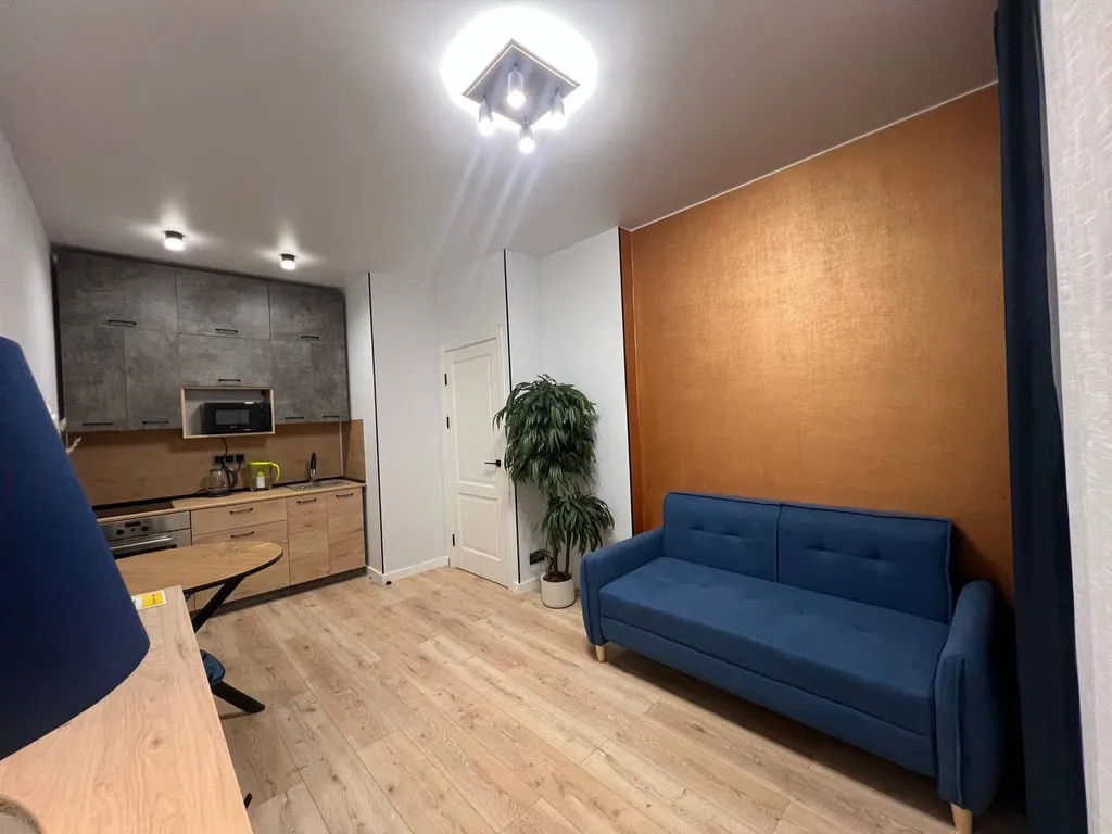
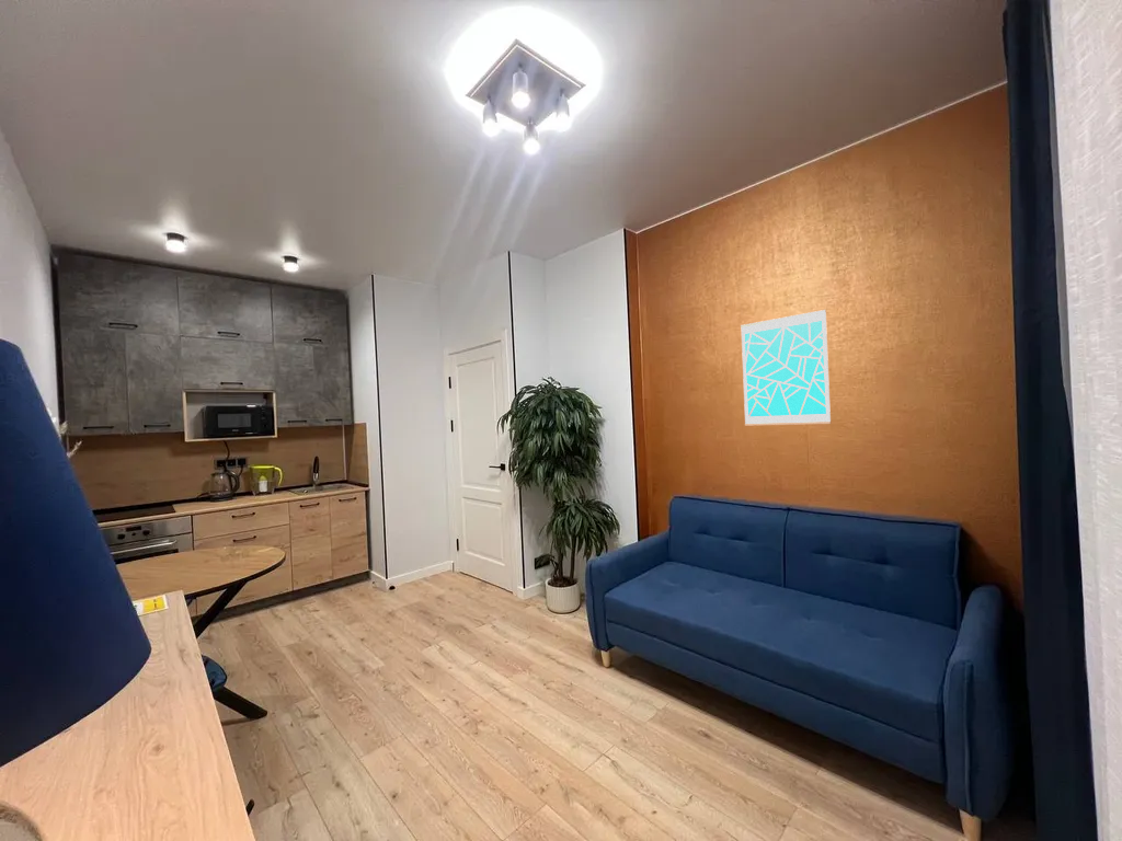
+ wall art [740,309,832,426]
